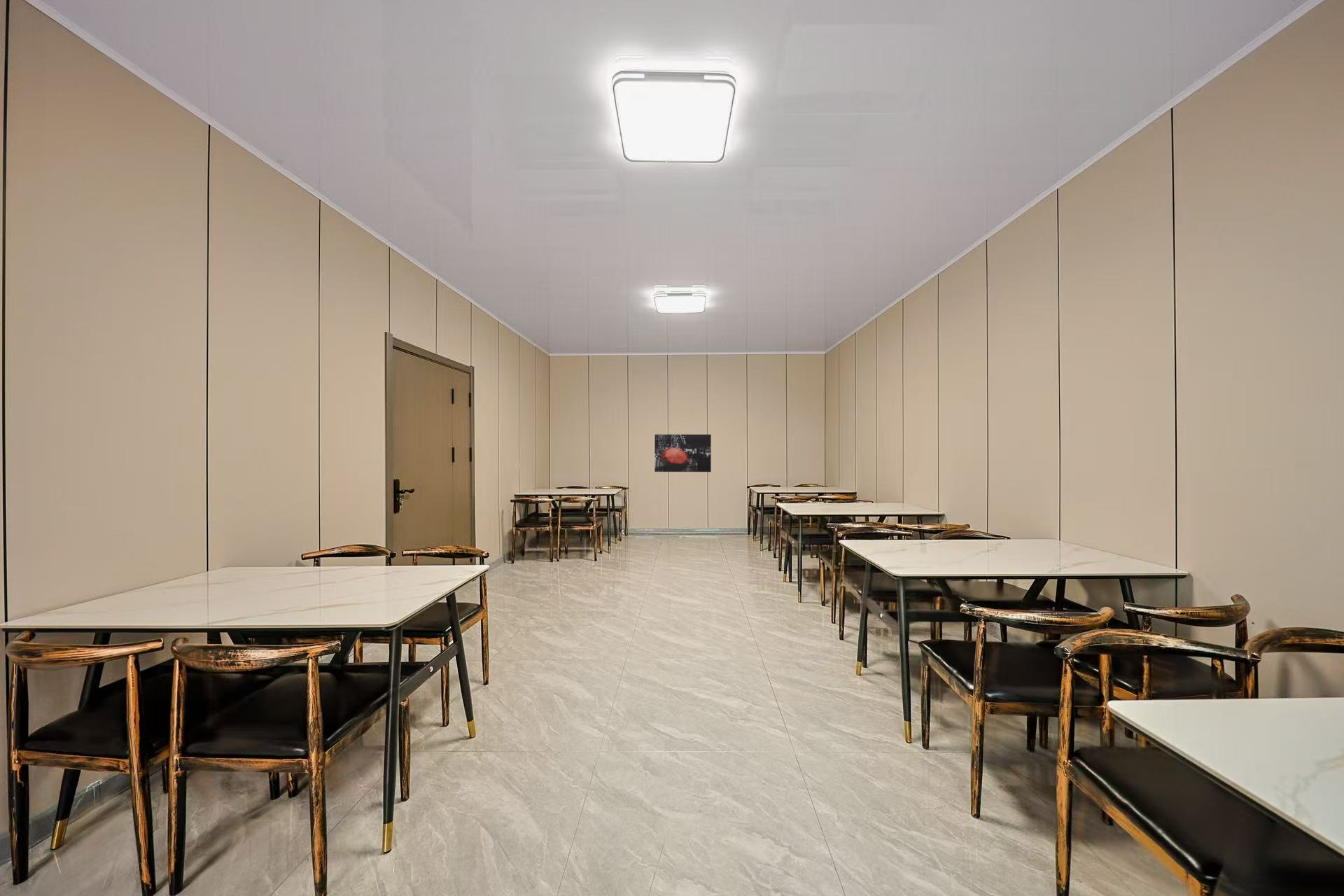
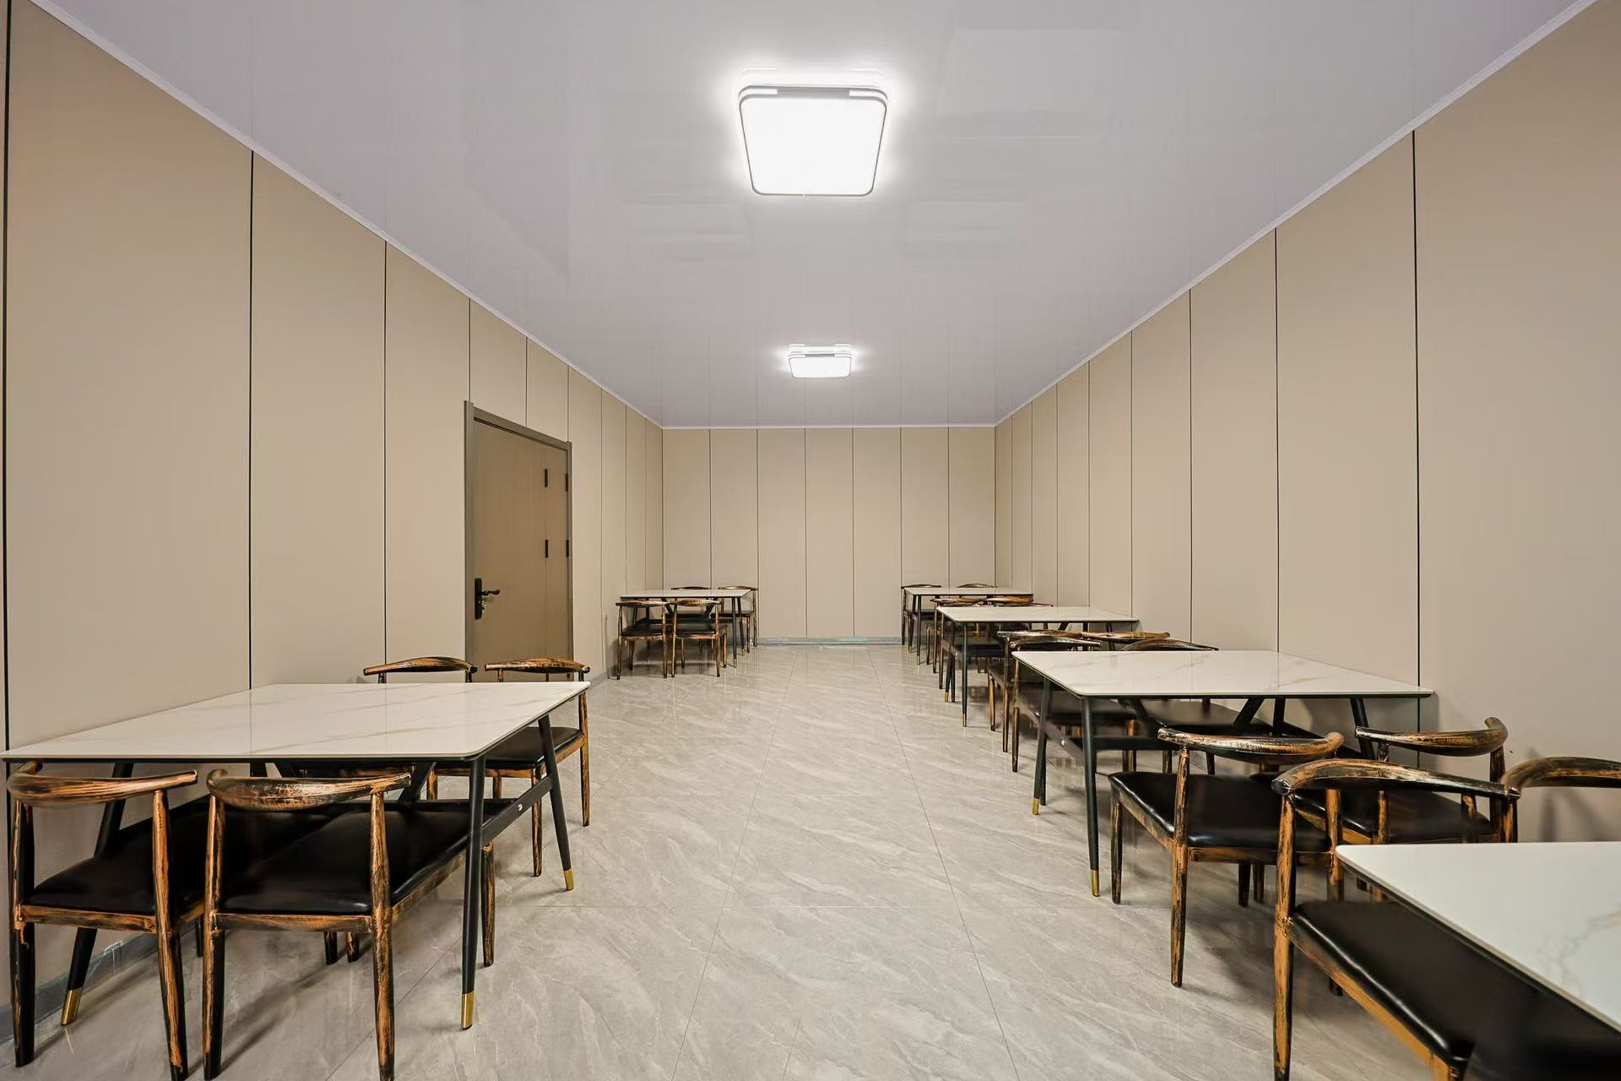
- wall art [654,434,712,472]
